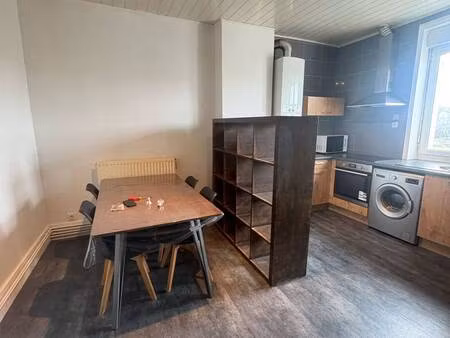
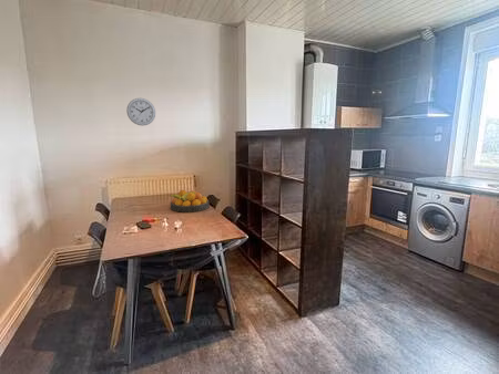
+ wall clock [125,97,156,127]
+ fruit bowl [169,189,211,214]
